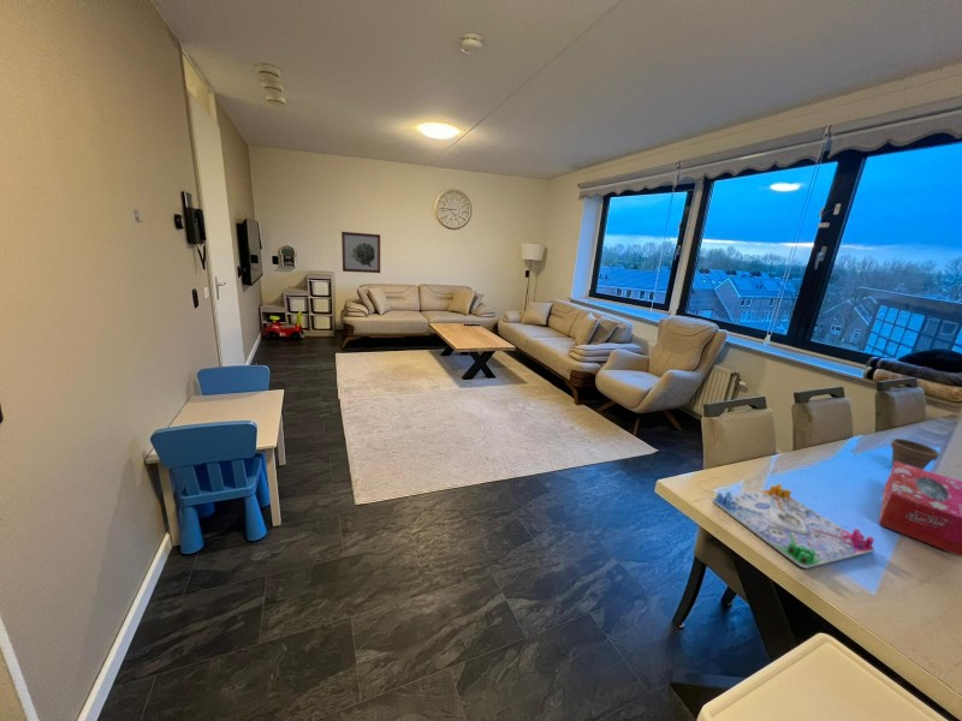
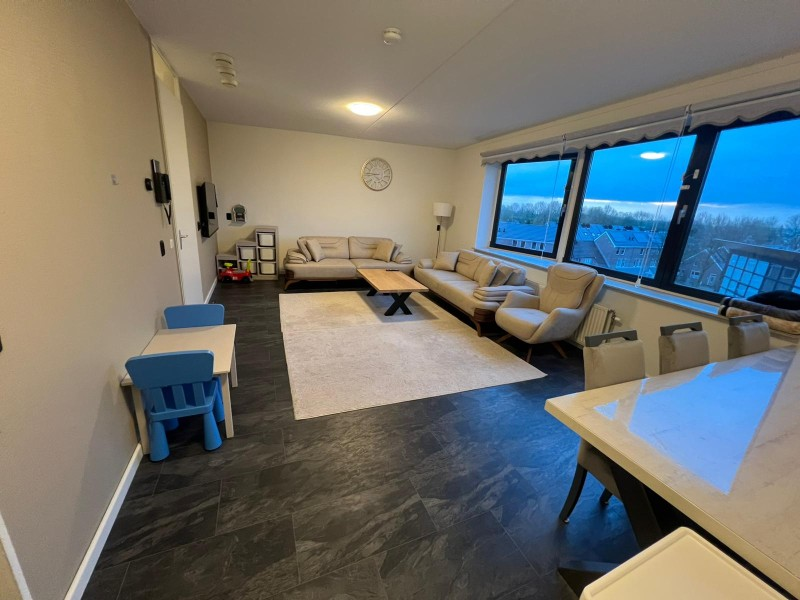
- wall art [340,231,381,274]
- tissue box [878,461,962,558]
- board game [712,482,875,570]
- flower pot [890,437,940,470]
